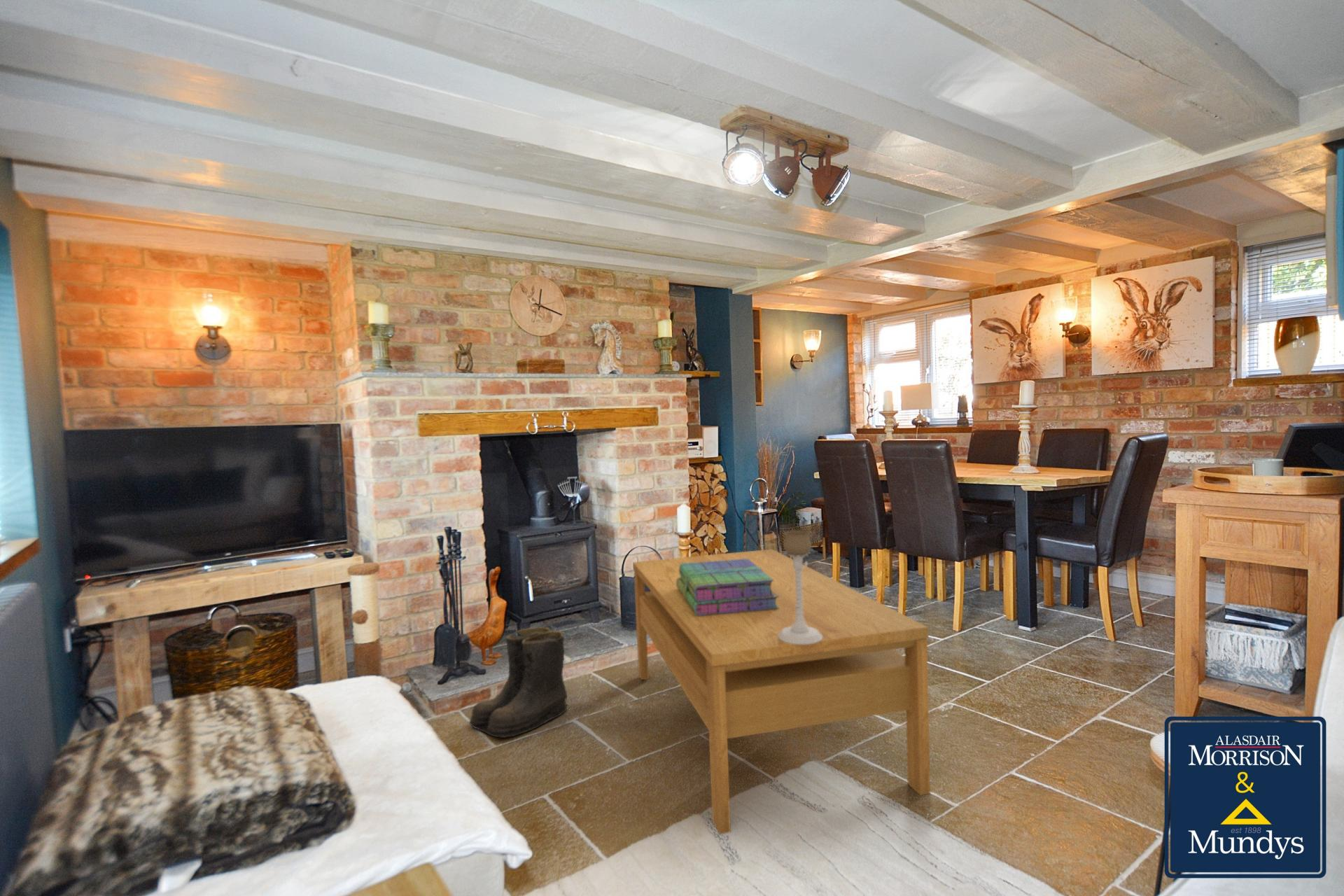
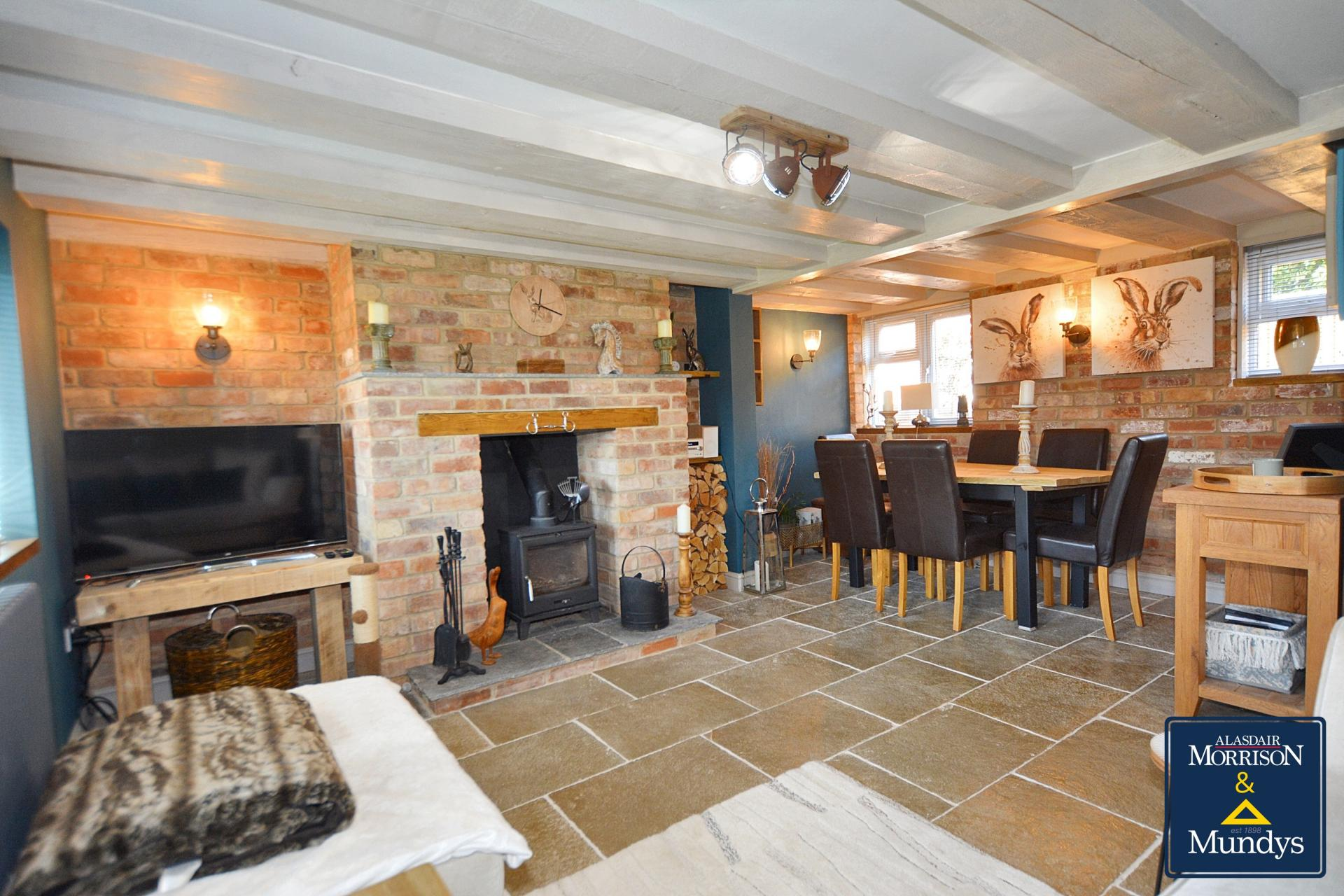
- candle holder [778,529,823,645]
- boots [468,626,570,738]
- coffee table [632,549,931,835]
- stack of books [676,559,778,616]
